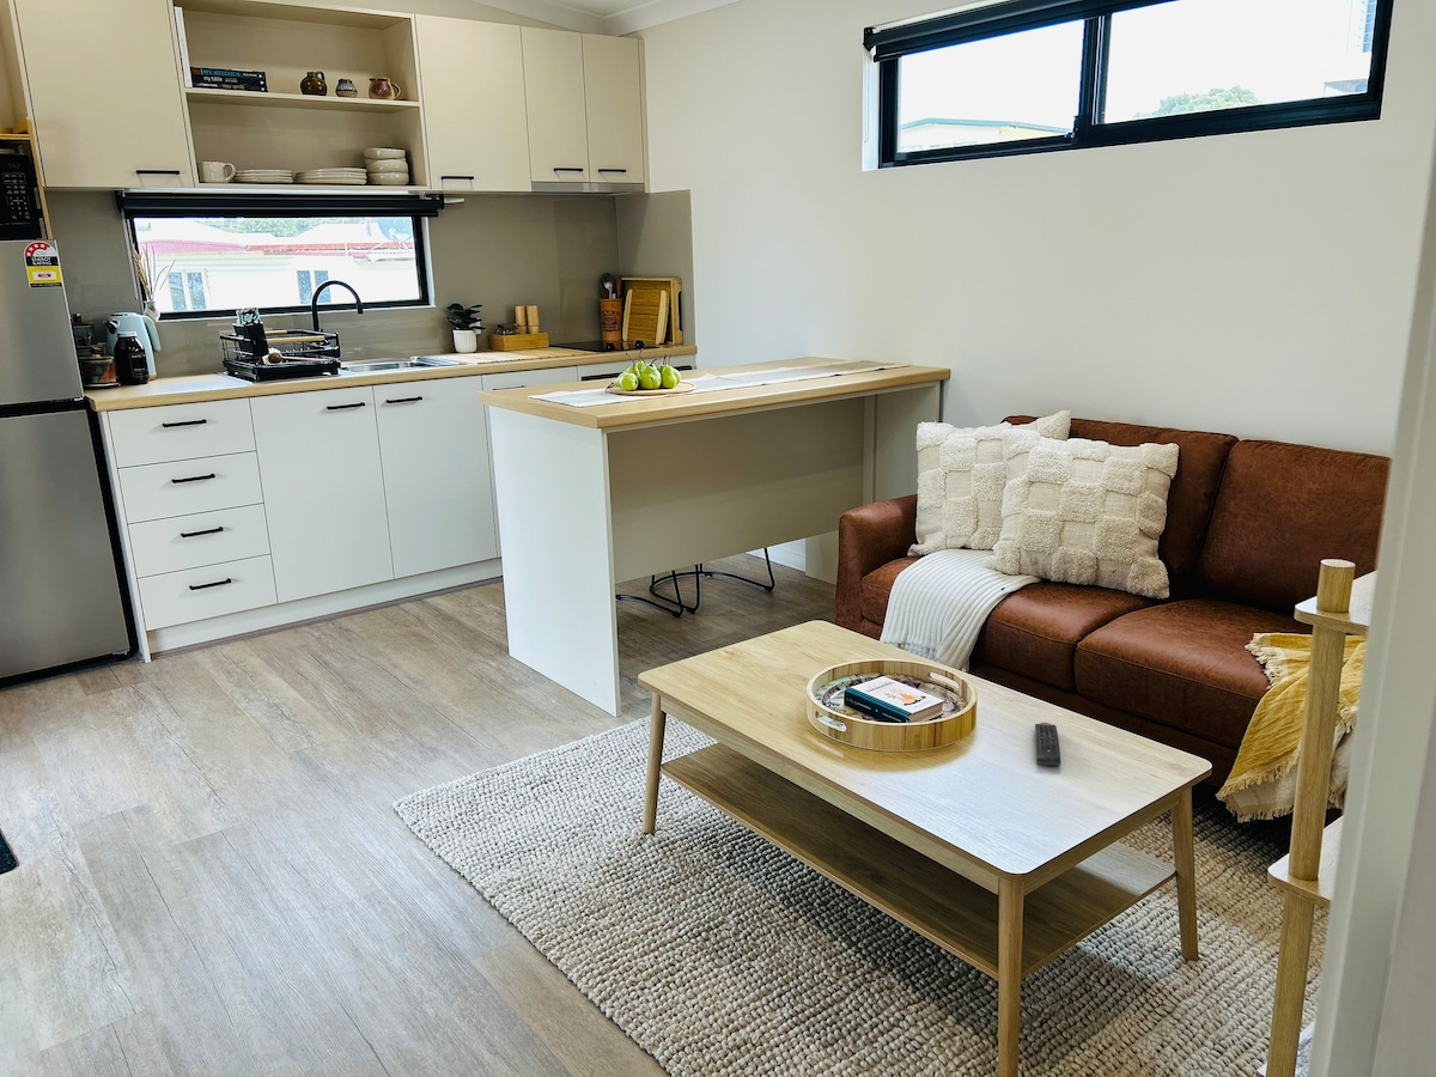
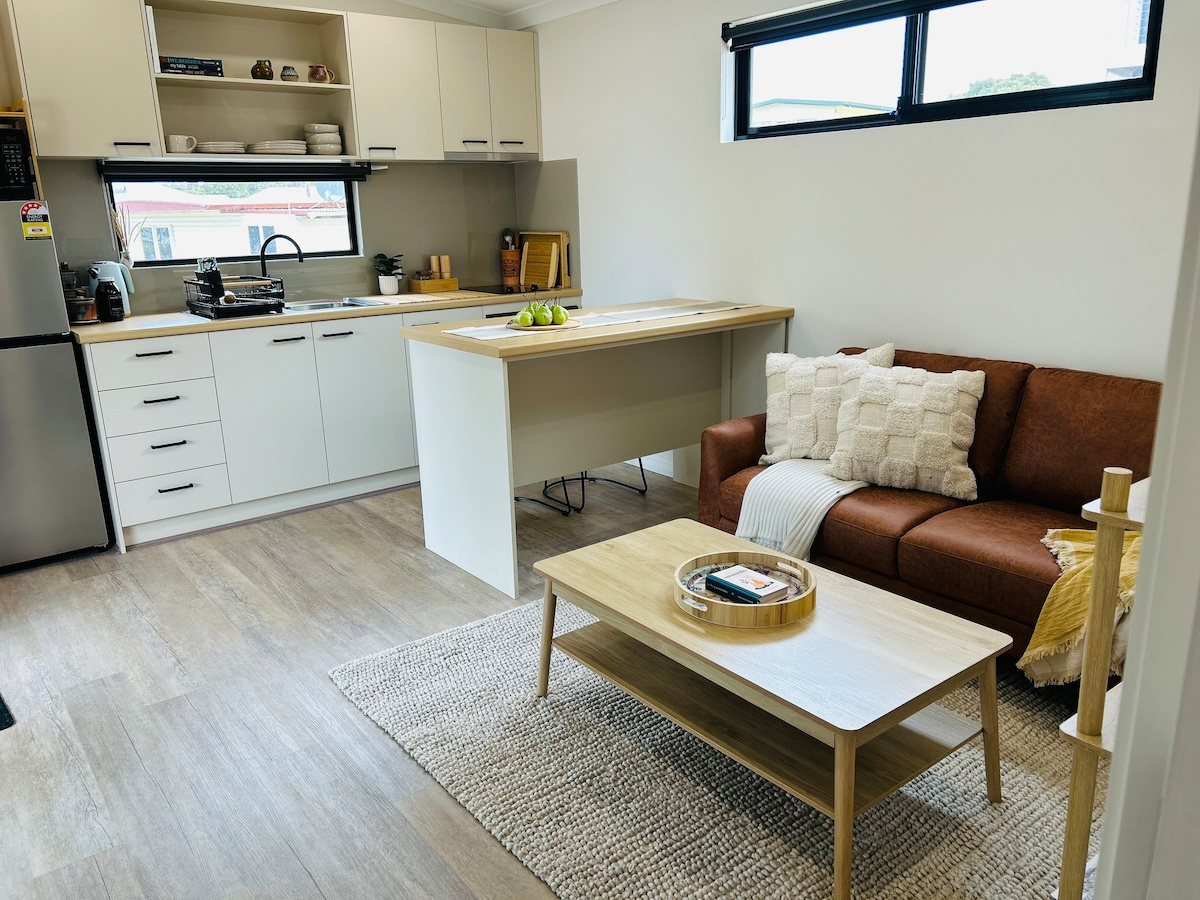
- remote control [1034,722,1061,767]
